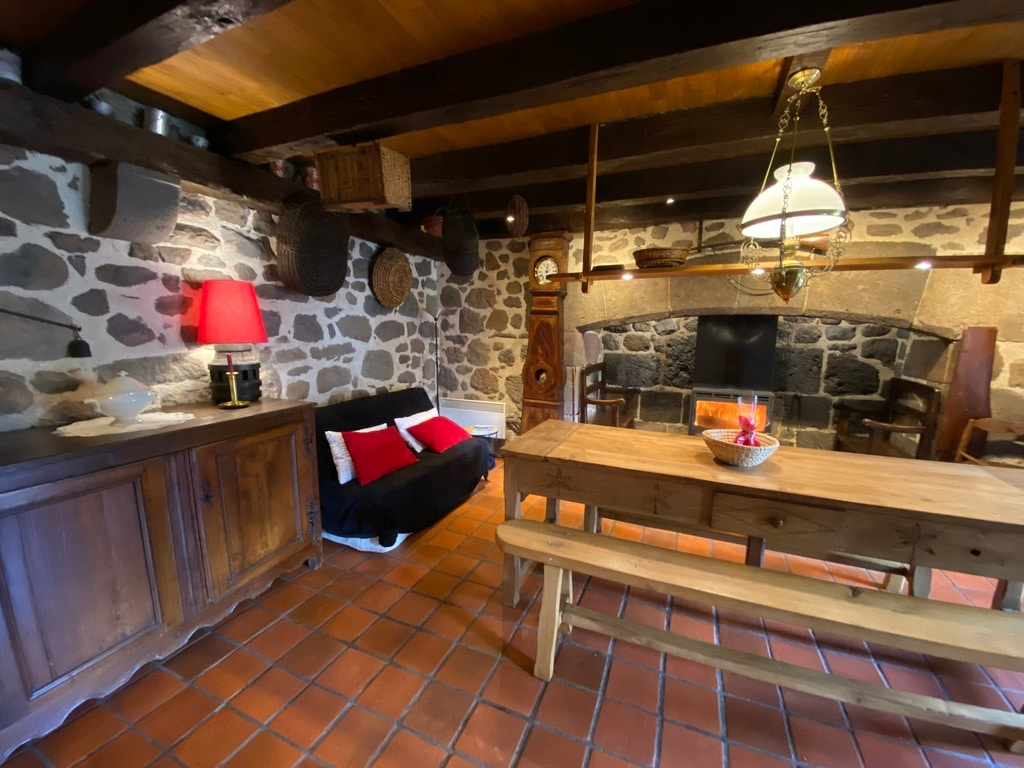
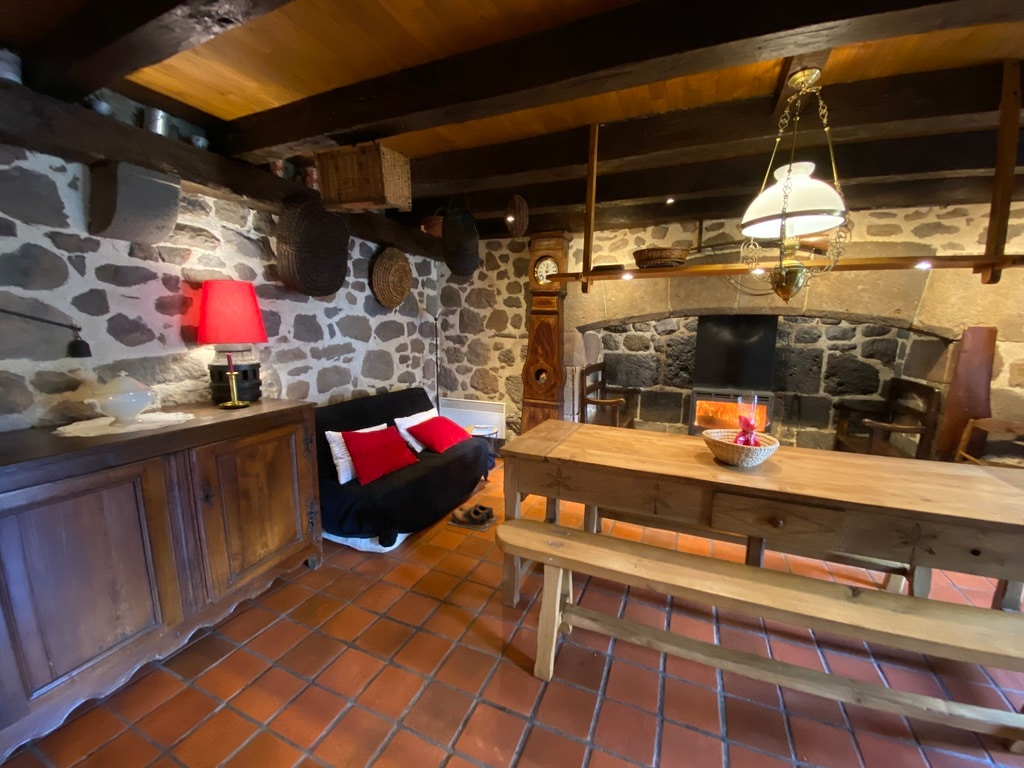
+ shoes [446,503,500,533]
